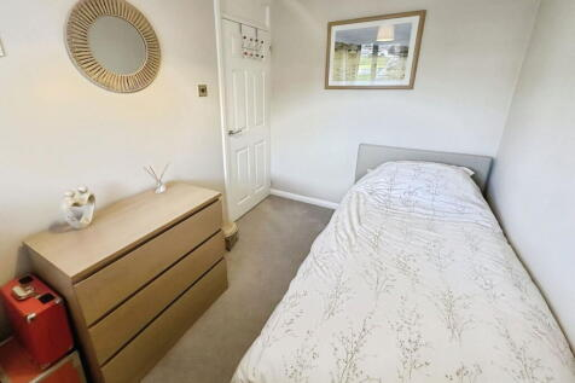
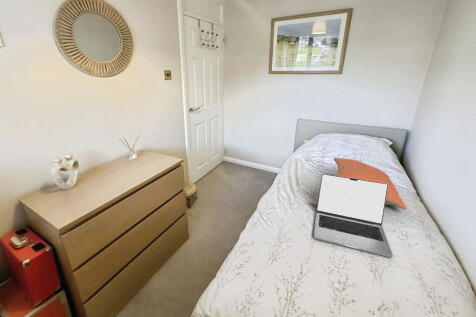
+ pillow [333,157,408,211]
+ laptop [313,173,394,259]
